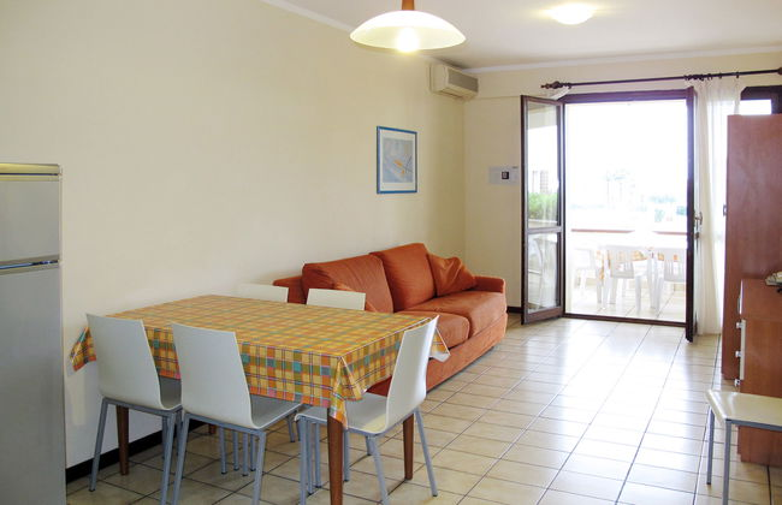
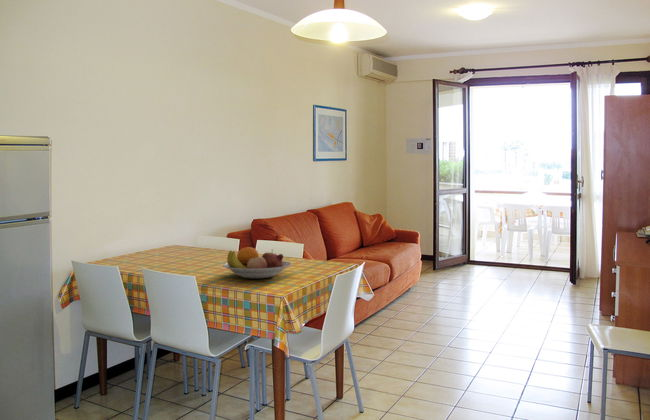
+ fruit bowl [222,246,292,279]
